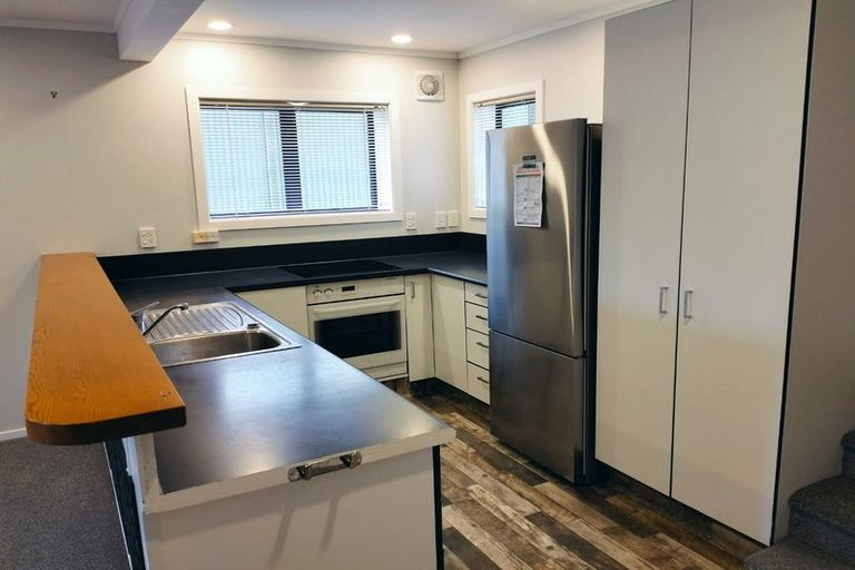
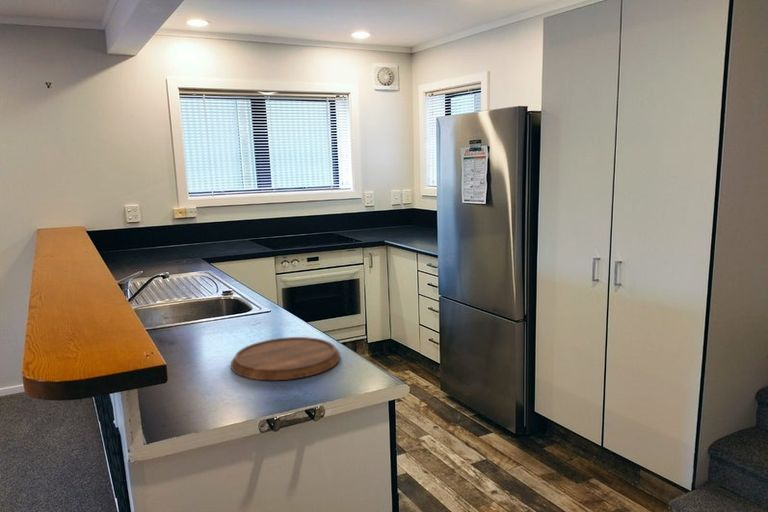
+ cutting board [230,336,341,381]
